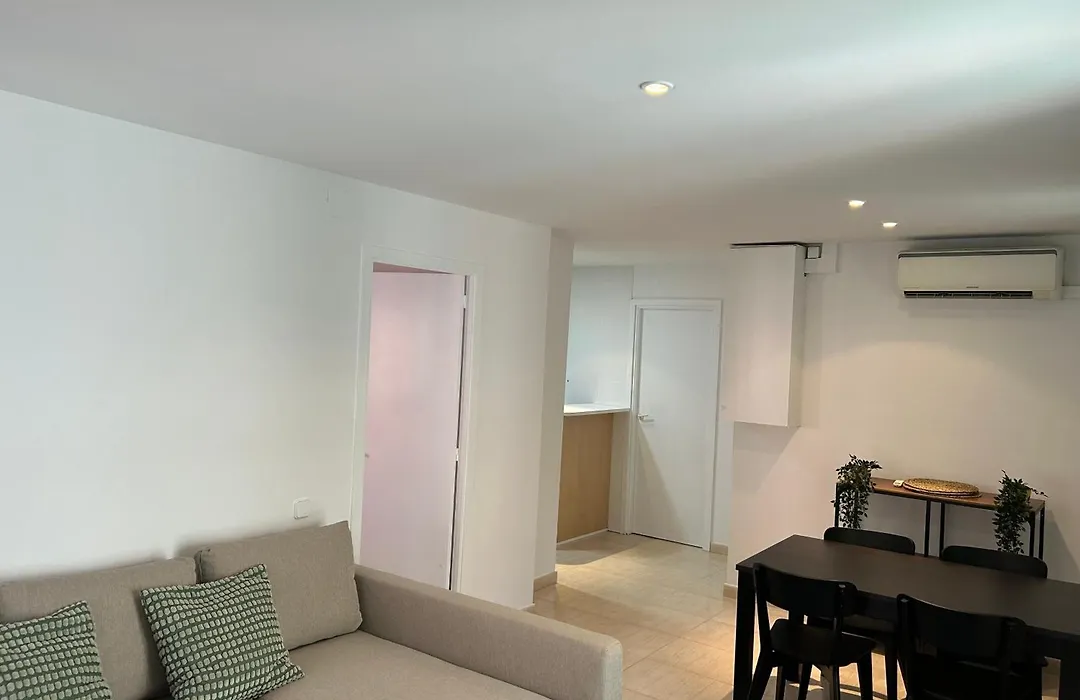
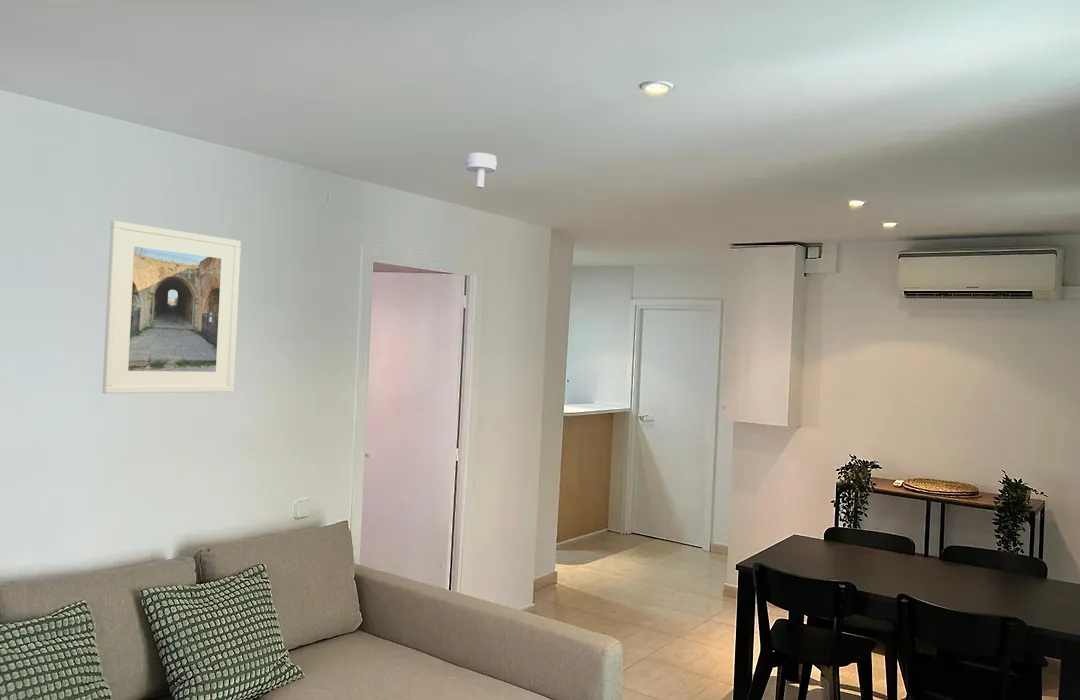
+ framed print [101,220,242,394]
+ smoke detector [464,152,498,189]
